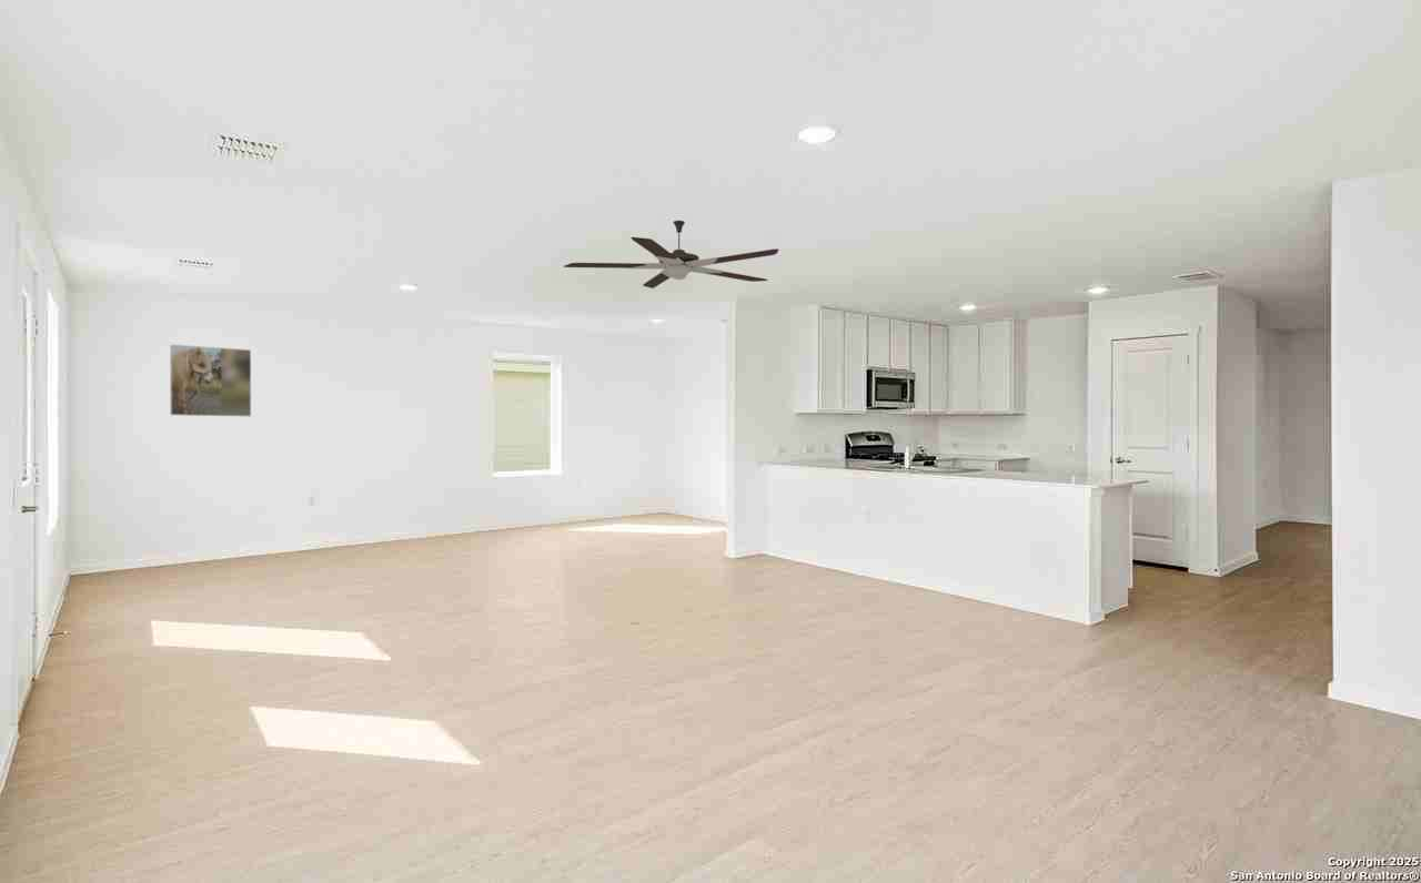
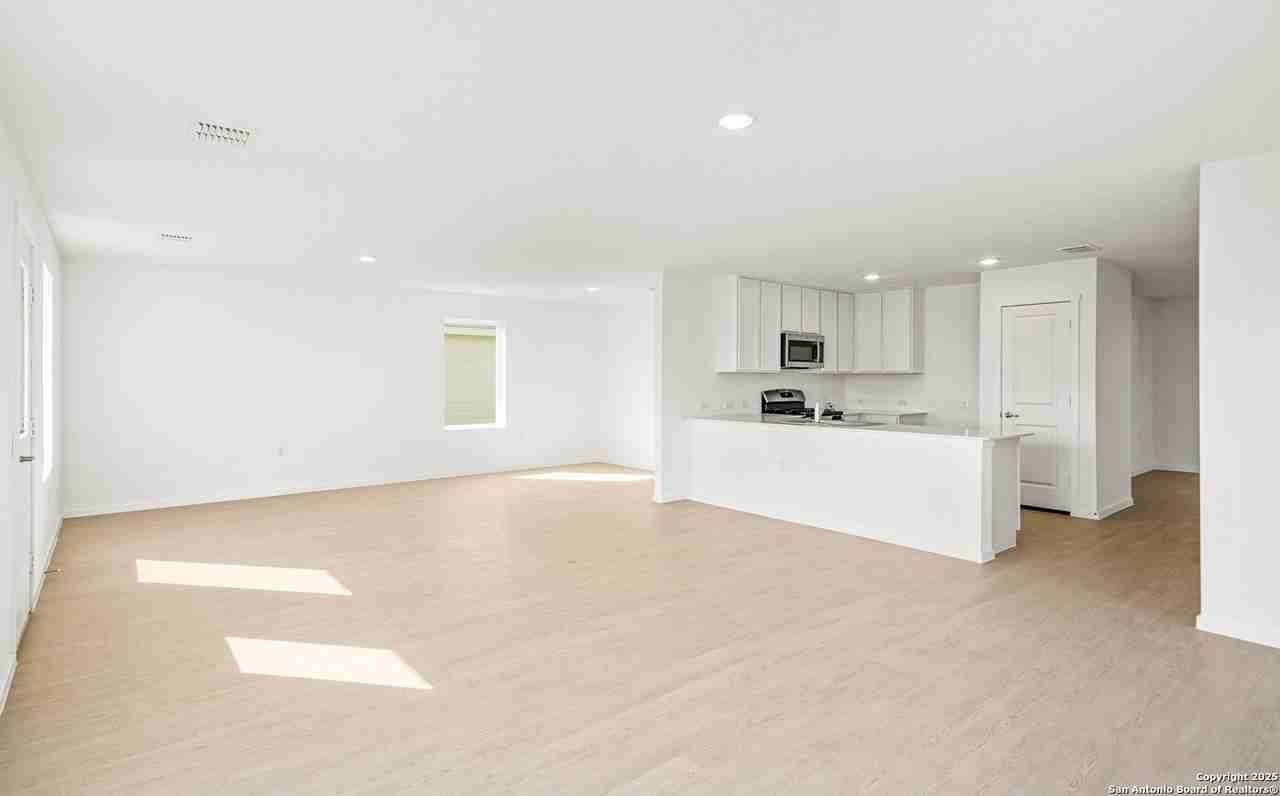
- ceiling fan [563,220,779,290]
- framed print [169,344,252,418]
